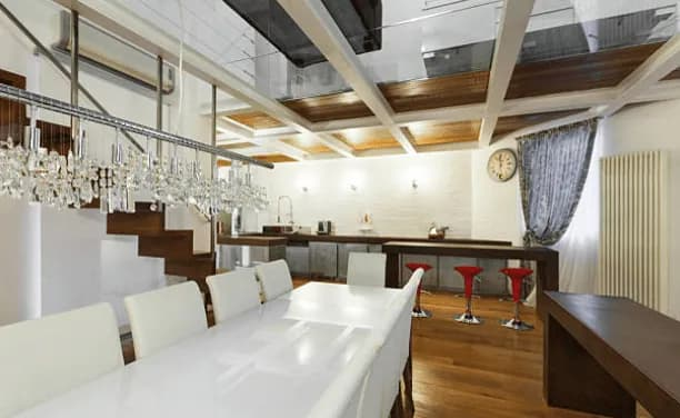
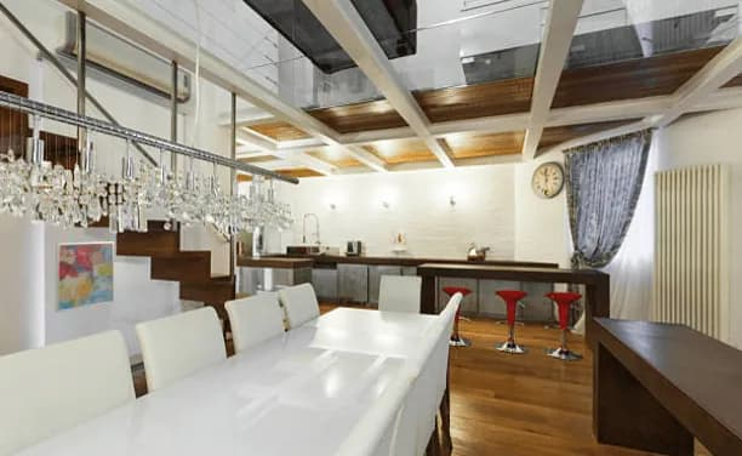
+ wall art [55,240,115,314]
